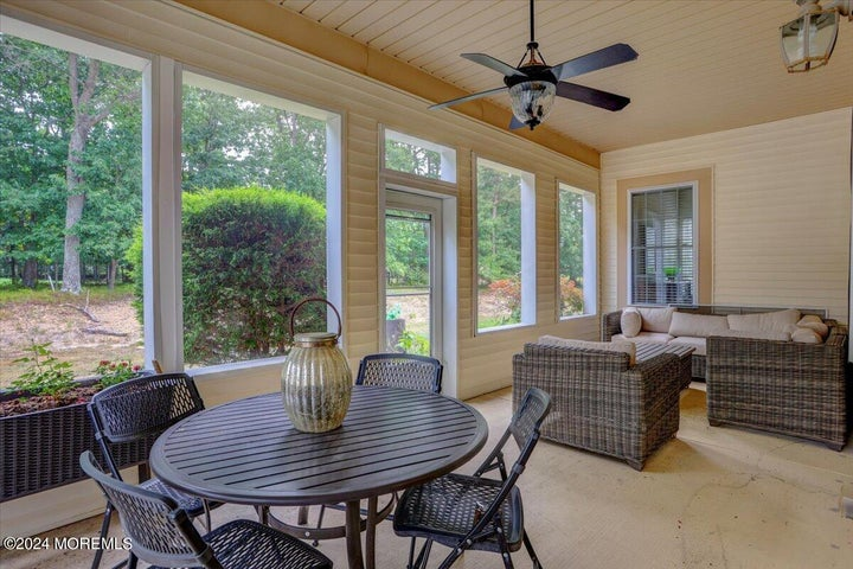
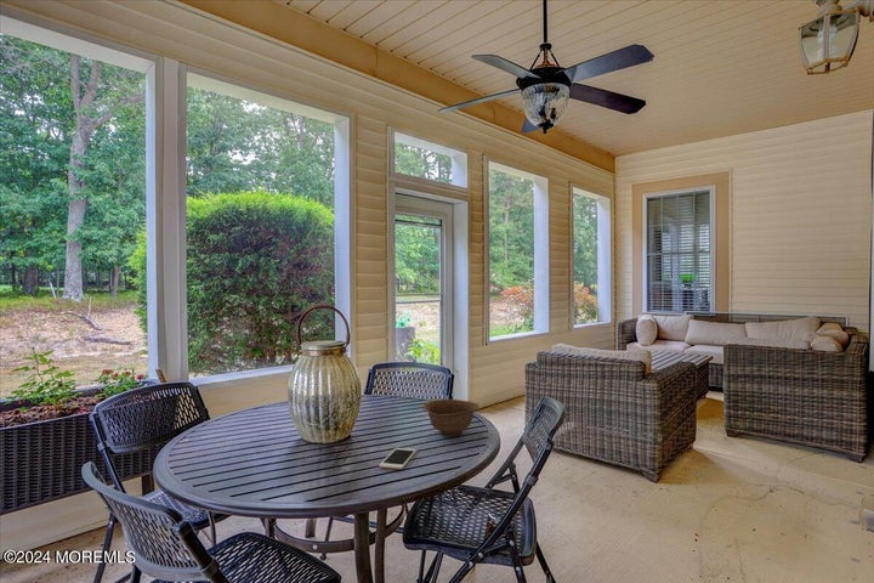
+ bowl [422,398,479,437]
+ cell phone [378,447,418,470]
